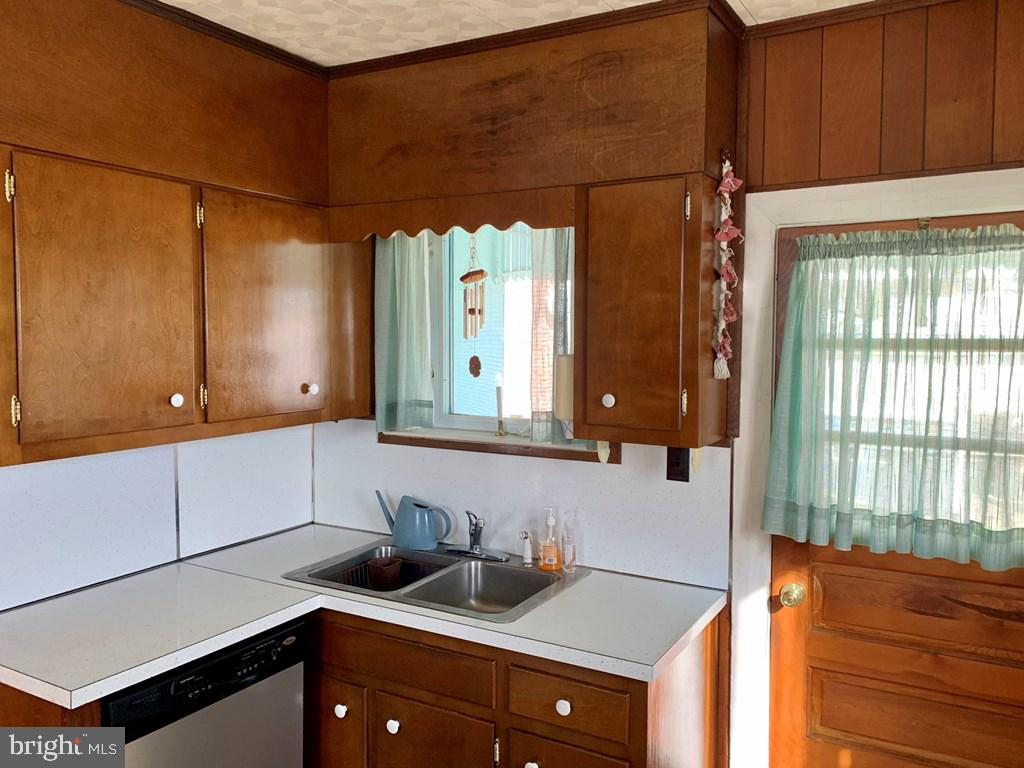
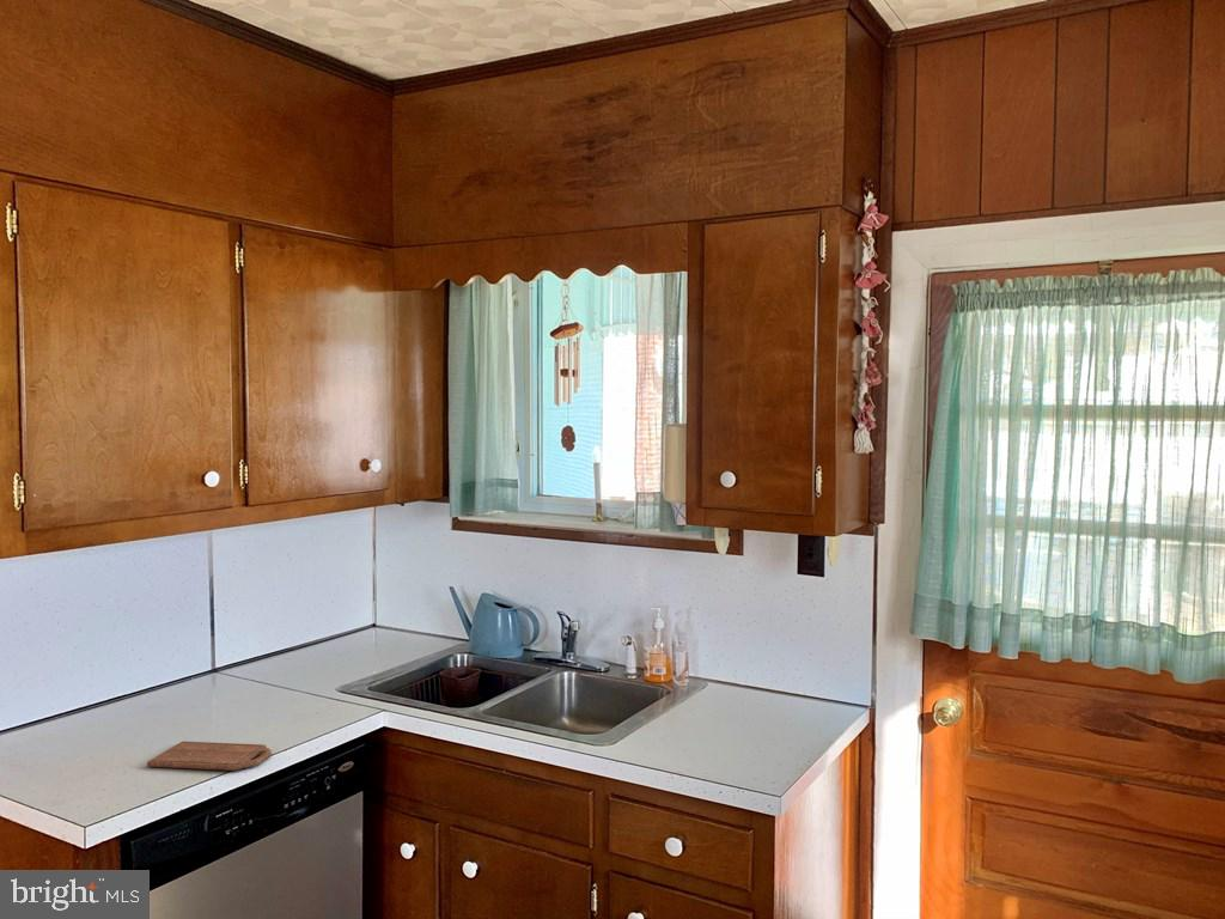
+ cutting board [146,741,273,772]
